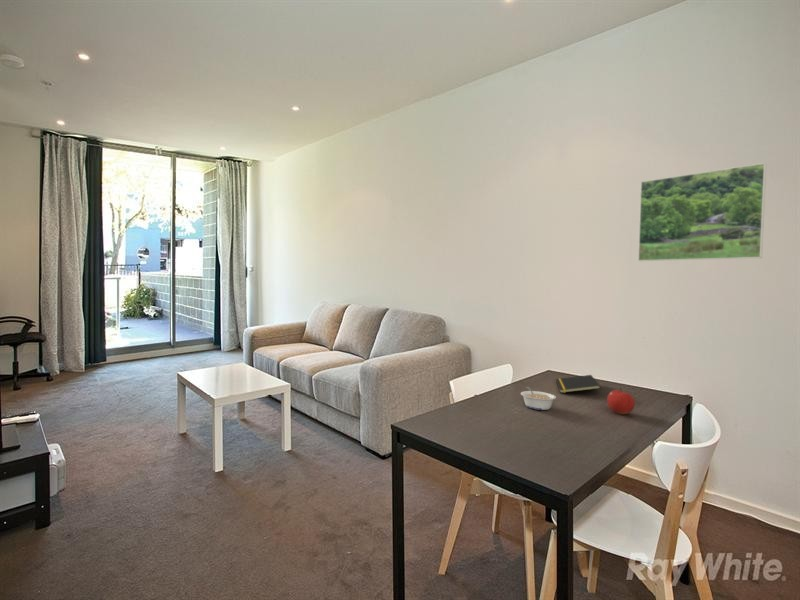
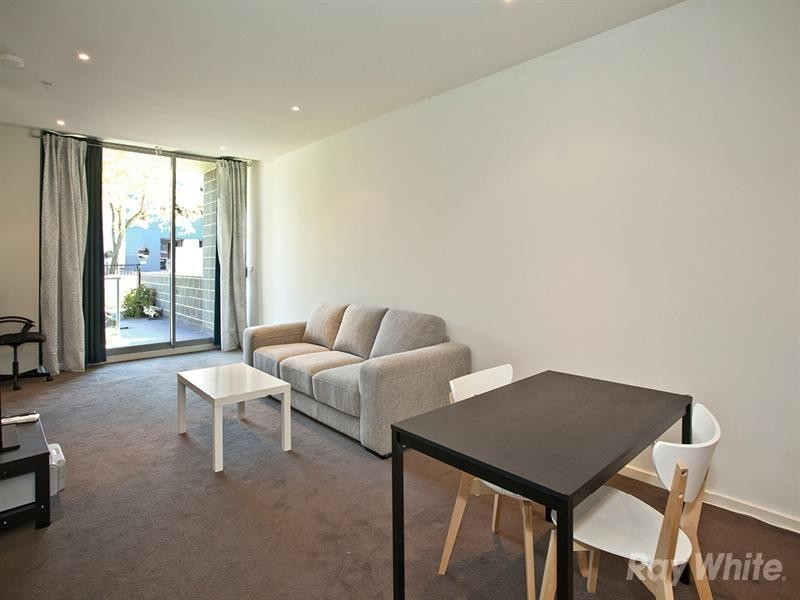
- legume [520,386,557,411]
- fruit [606,386,636,415]
- notepad [555,374,602,394]
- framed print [637,162,767,262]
